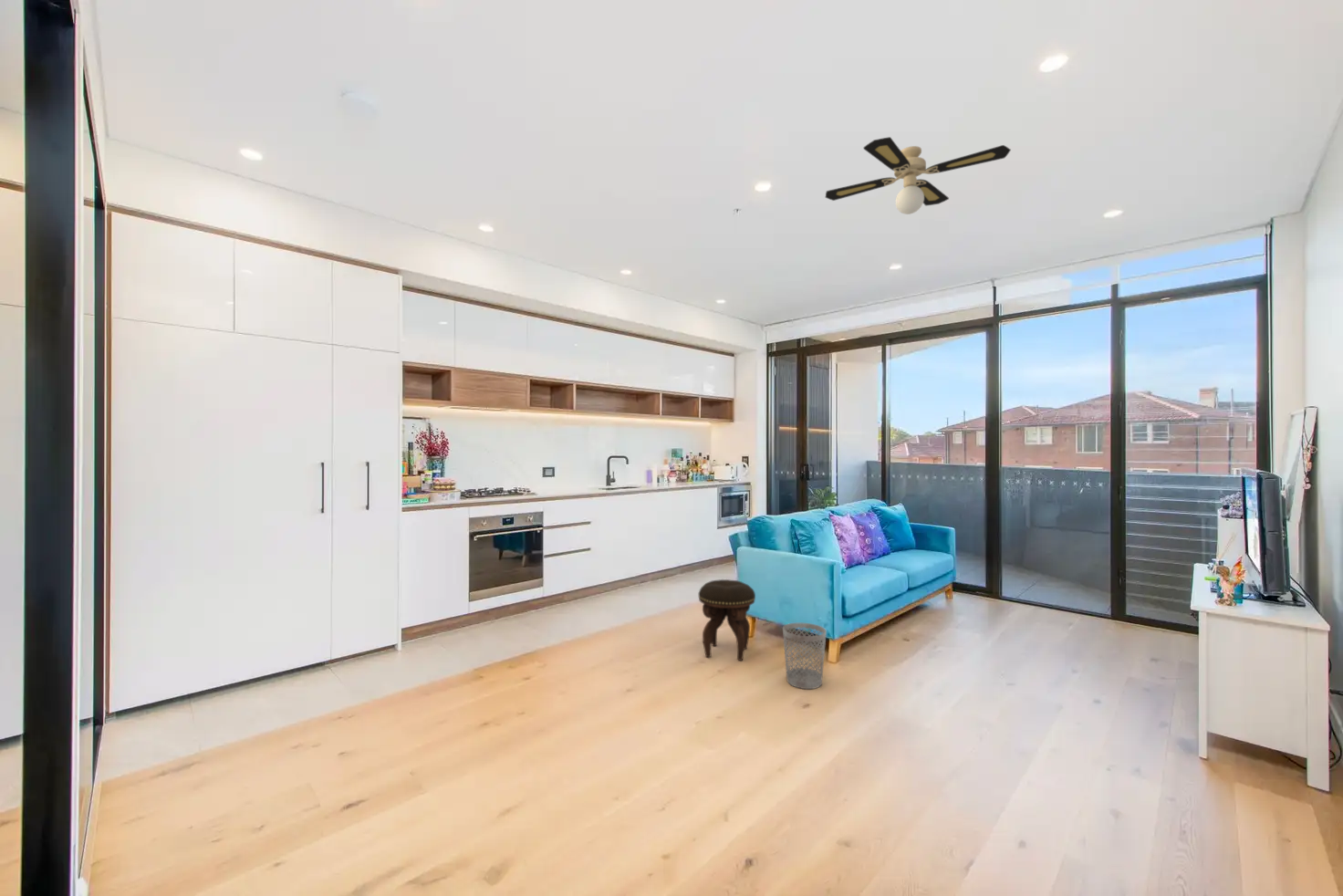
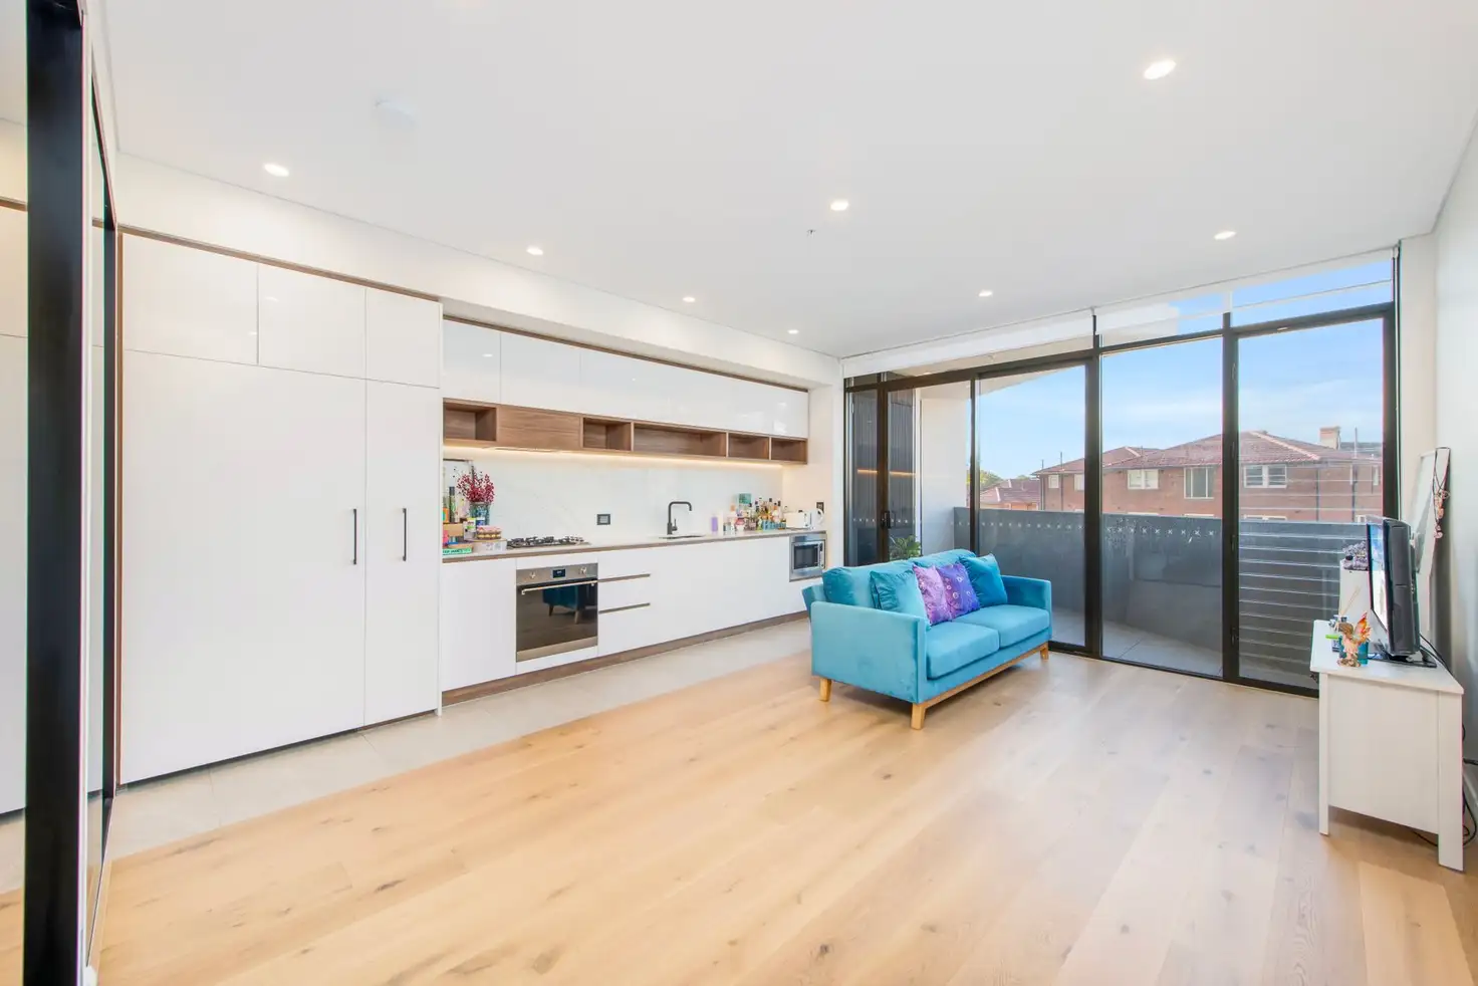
- ceiling fan [825,136,1012,215]
- wastebasket [782,622,828,690]
- footstool [698,578,756,662]
